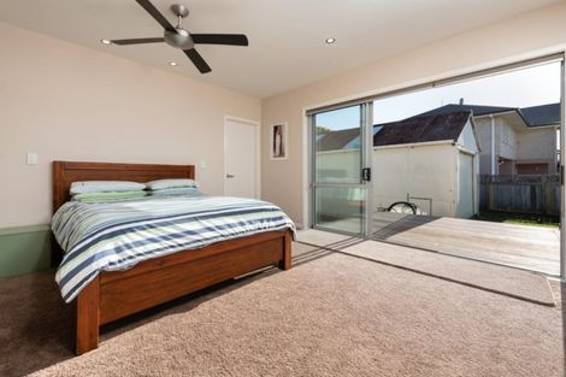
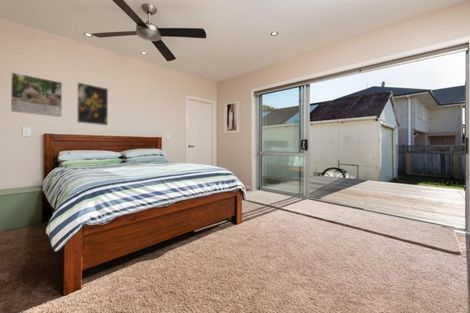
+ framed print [10,71,63,118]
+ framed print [76,81,109,126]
